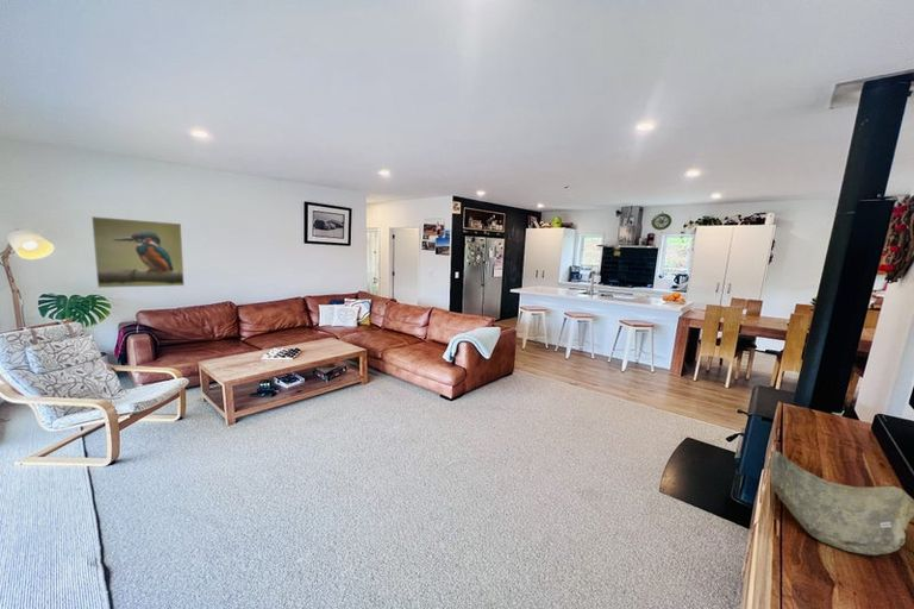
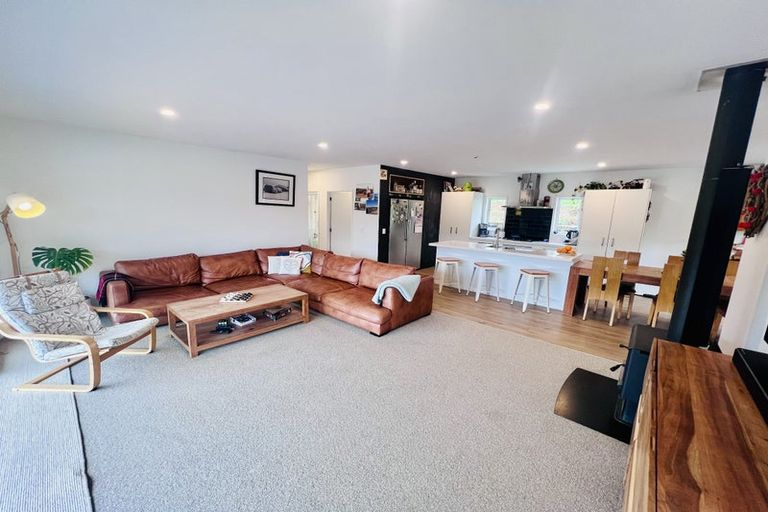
- decorative bowl [768,451,914,557]
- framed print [90,215,186,289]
